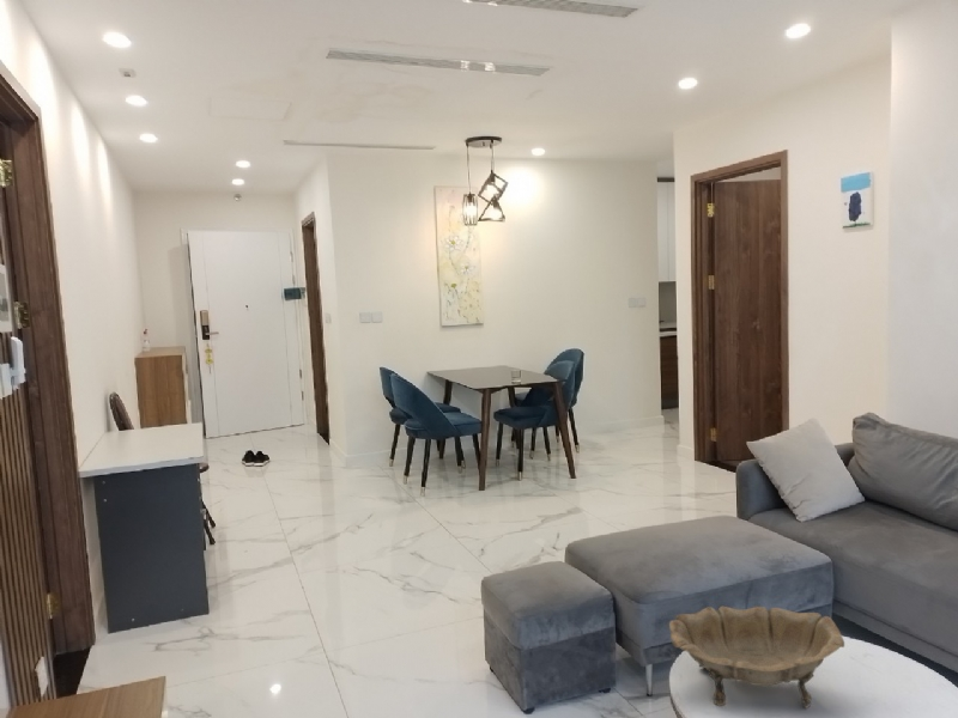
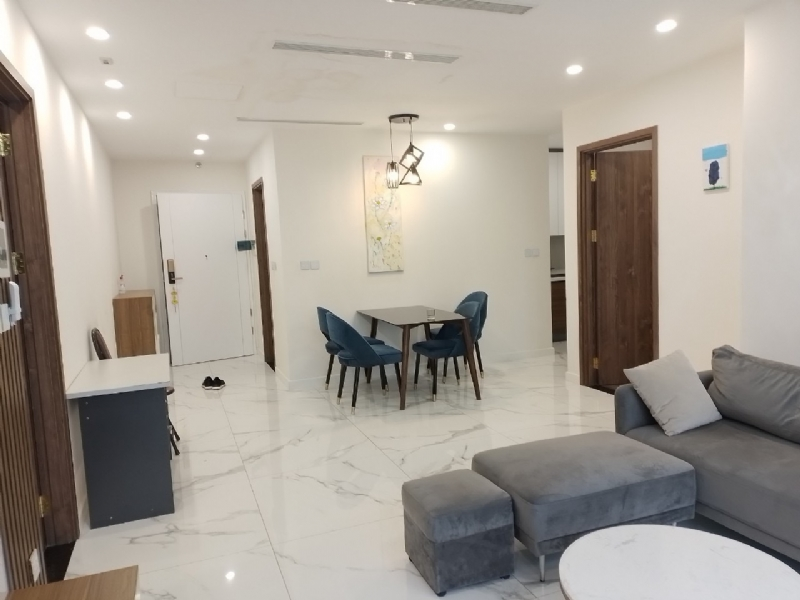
- decorative bowl [668,606,845,710]
